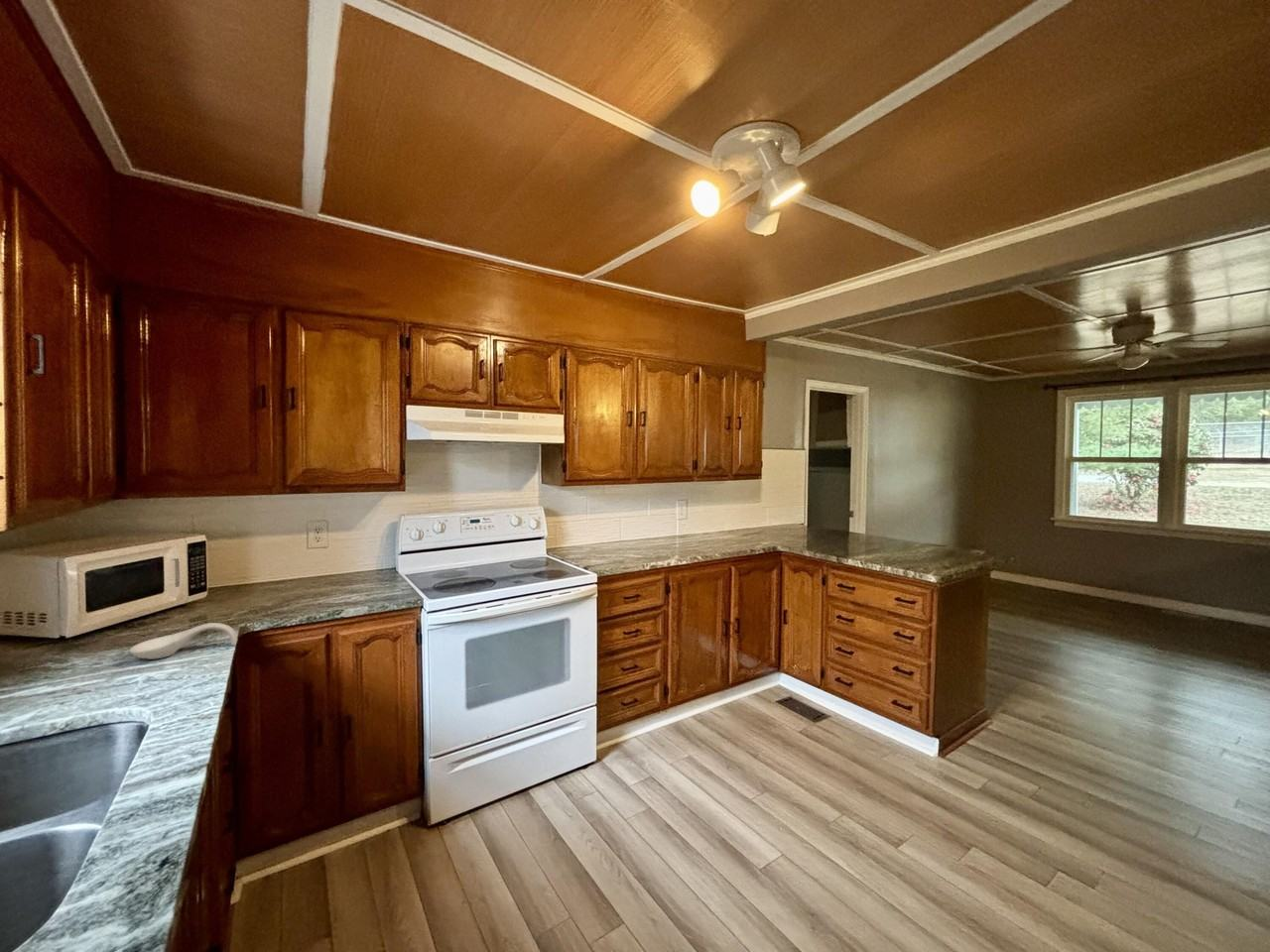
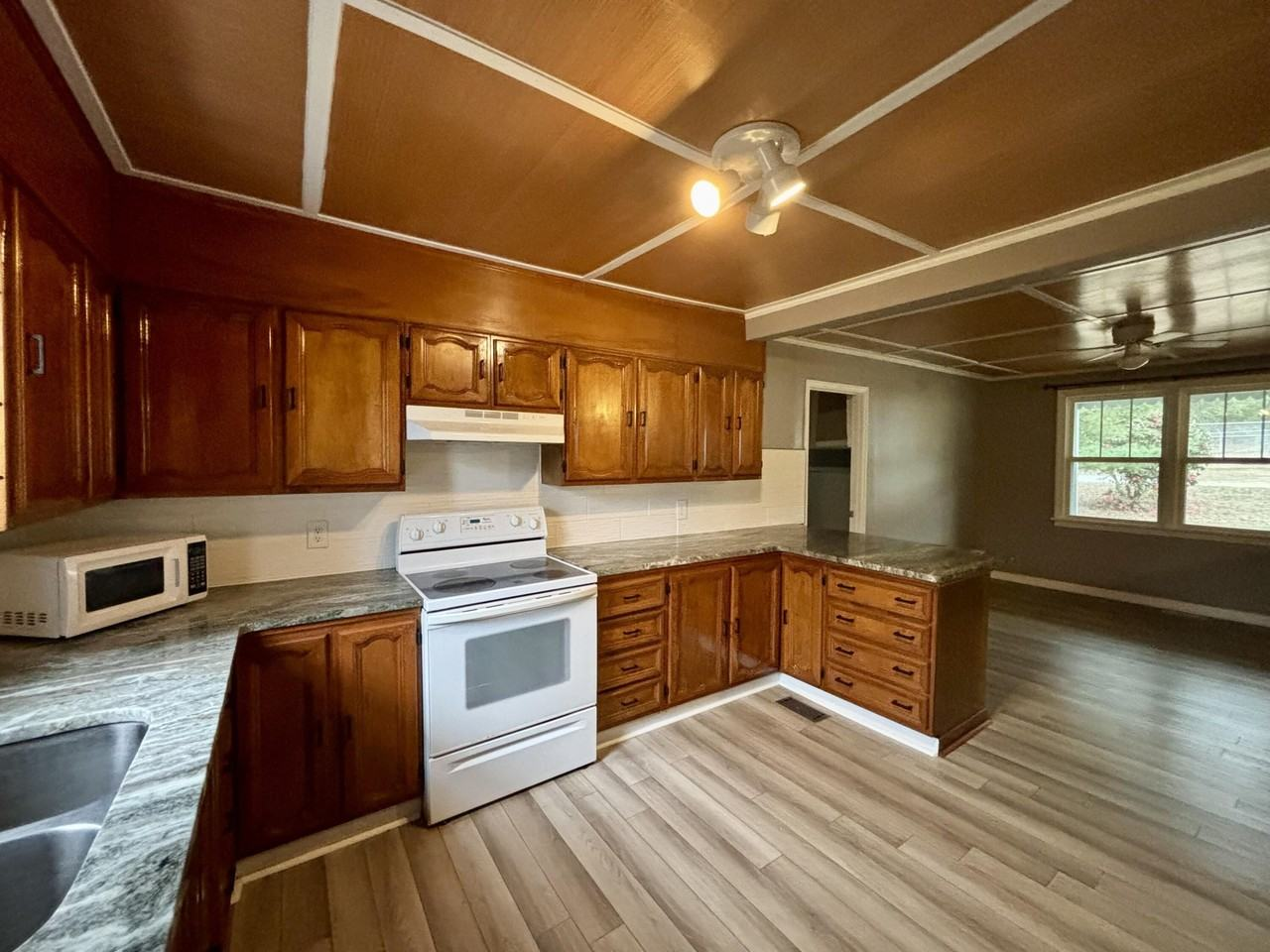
- spoon rest [128,622,238,660]
